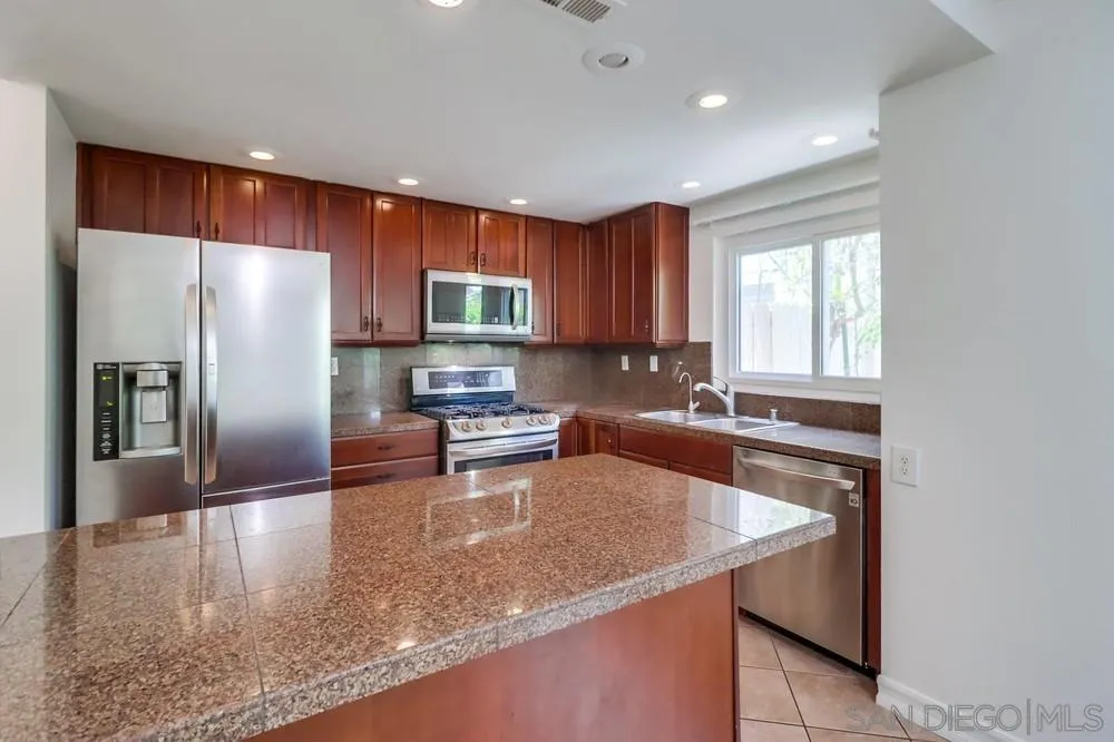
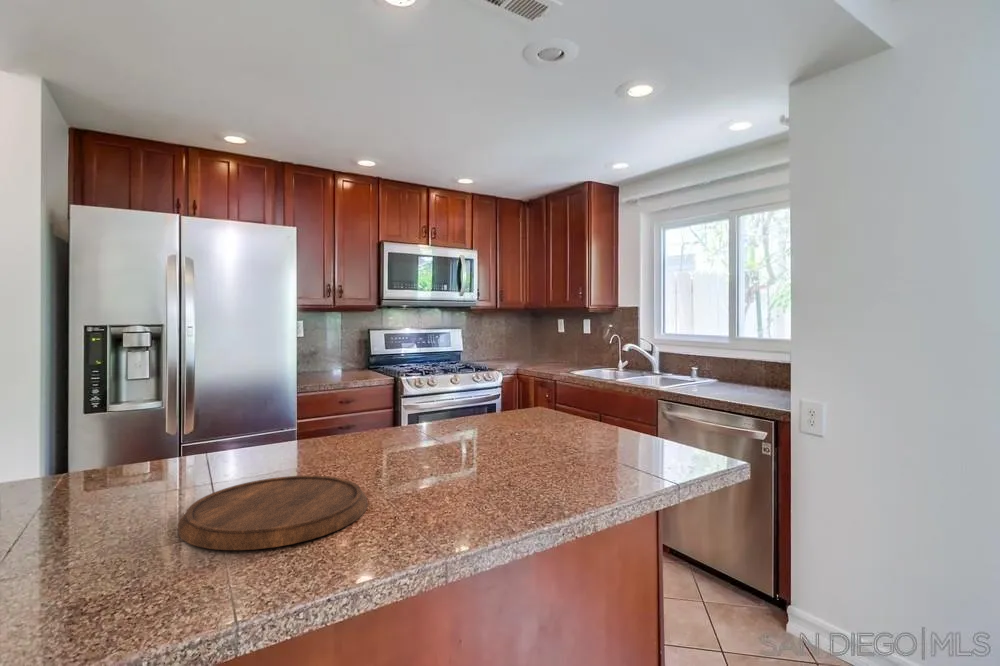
+ cutting board [177,475,368,551]
